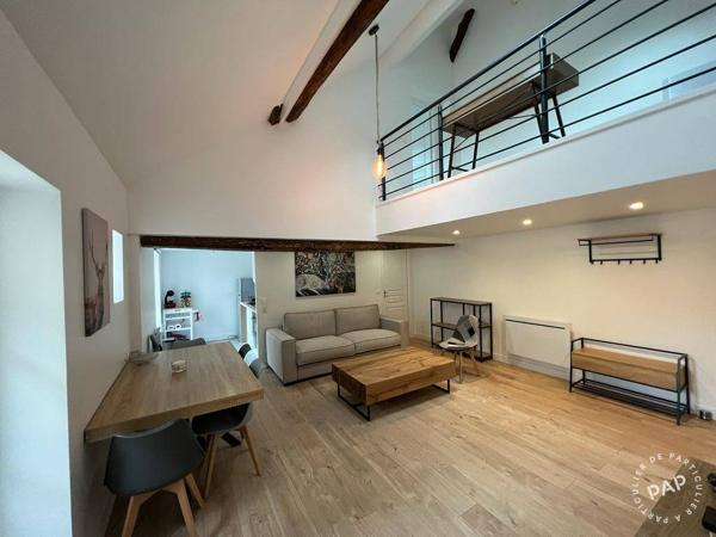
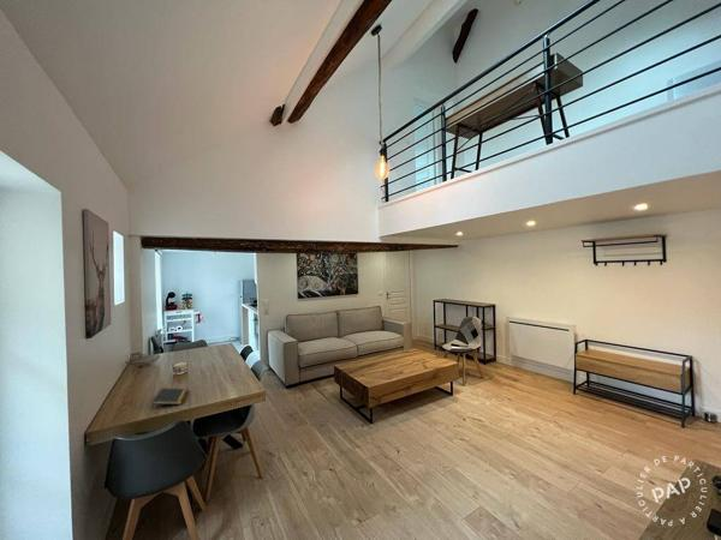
+ notepad [150,386,189,410]
